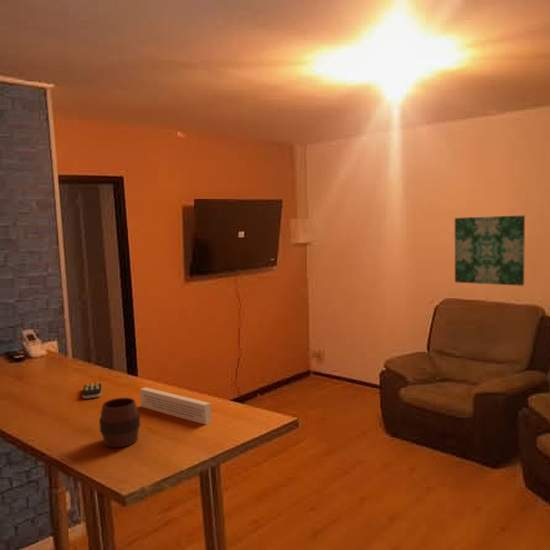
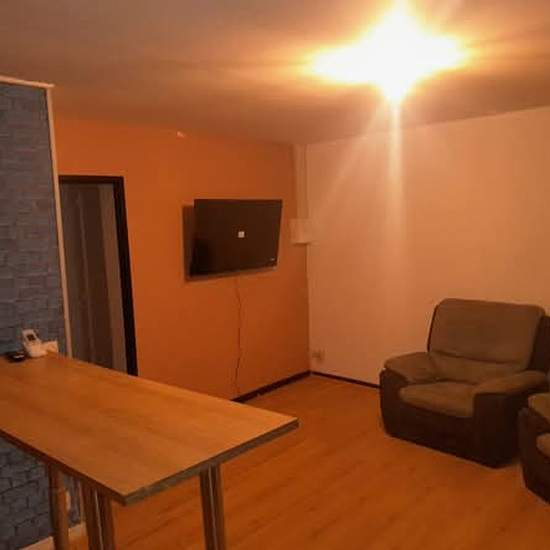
- wall art [454,214,526,287]
- book [139,386,212,425]
- cup [98,397,141,449]
- remote control [81,382,103,400]
